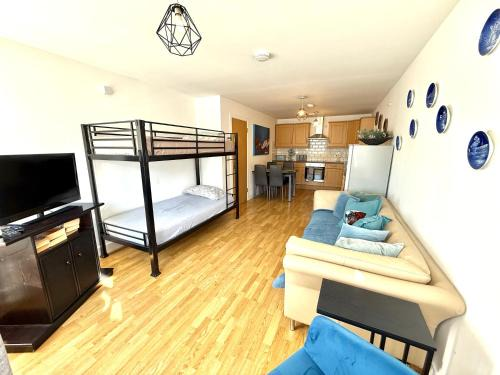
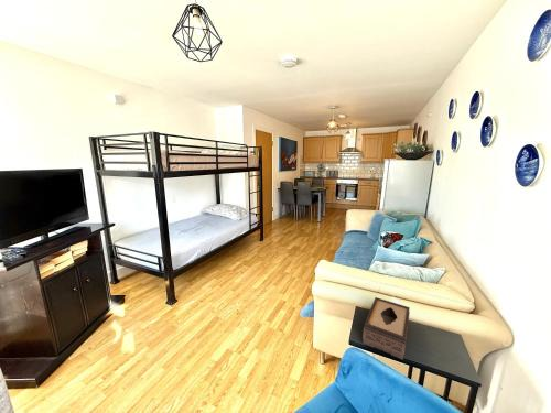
+ tissue box [361,296,411,360]
